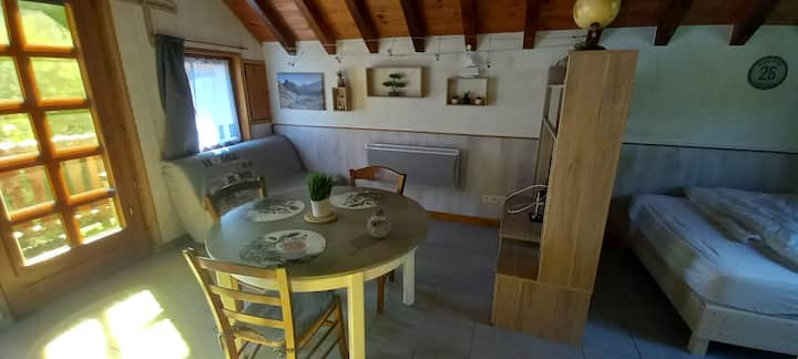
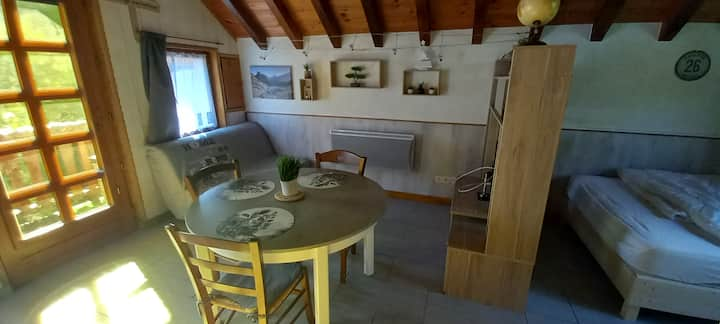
- teapot [366,207,391,239]
- legume [276,237,311,261]
